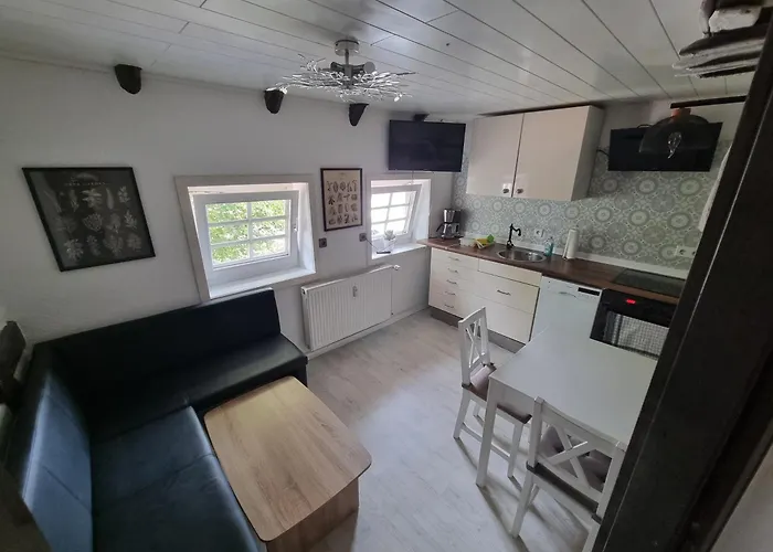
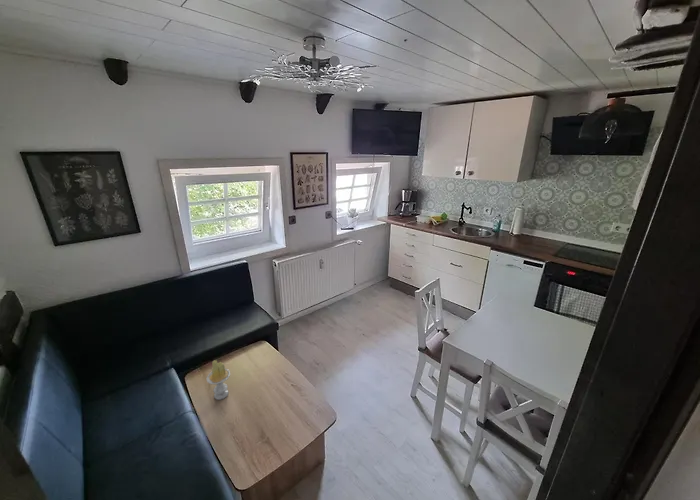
+ candle [206,359,231,401]
